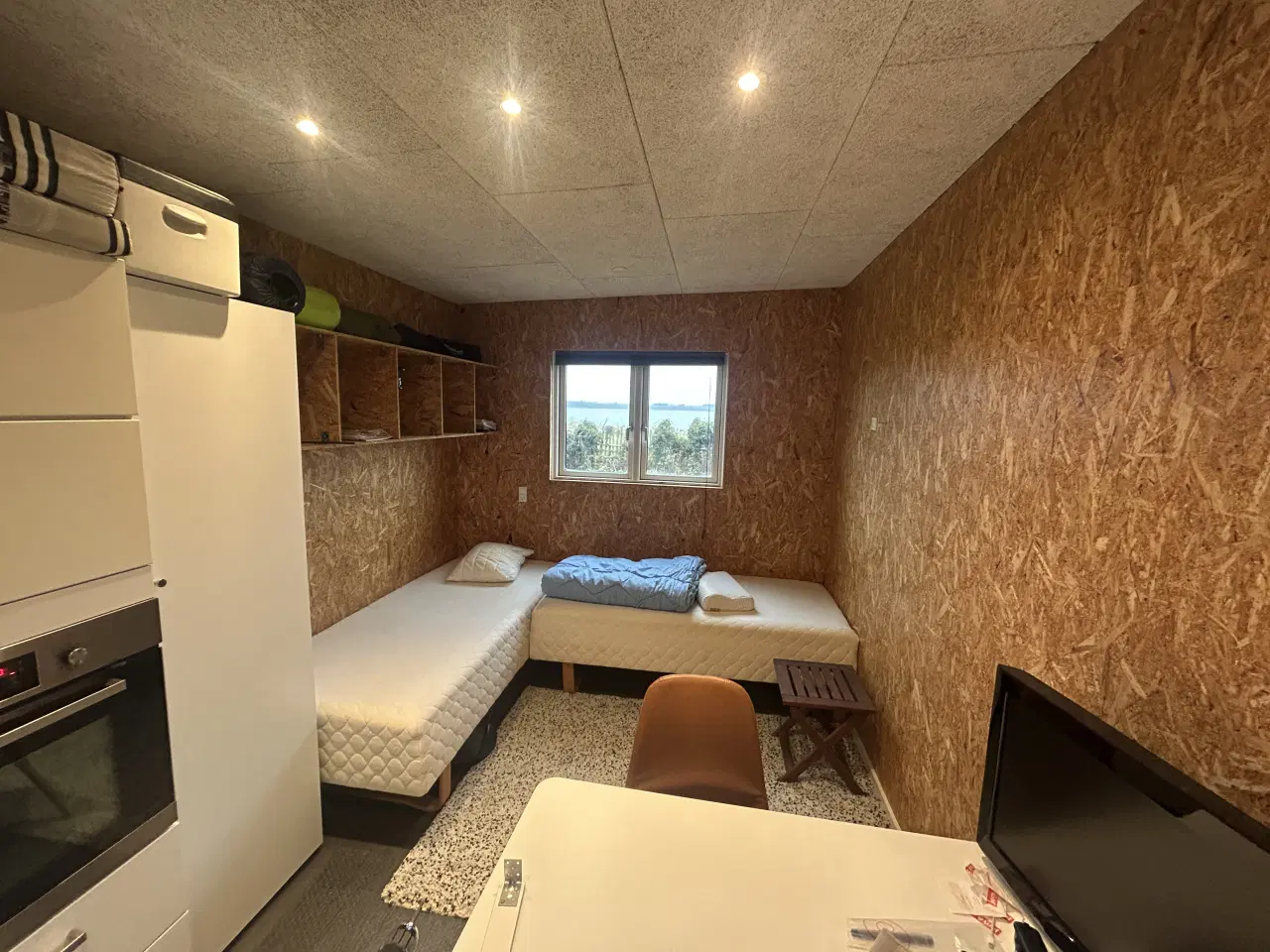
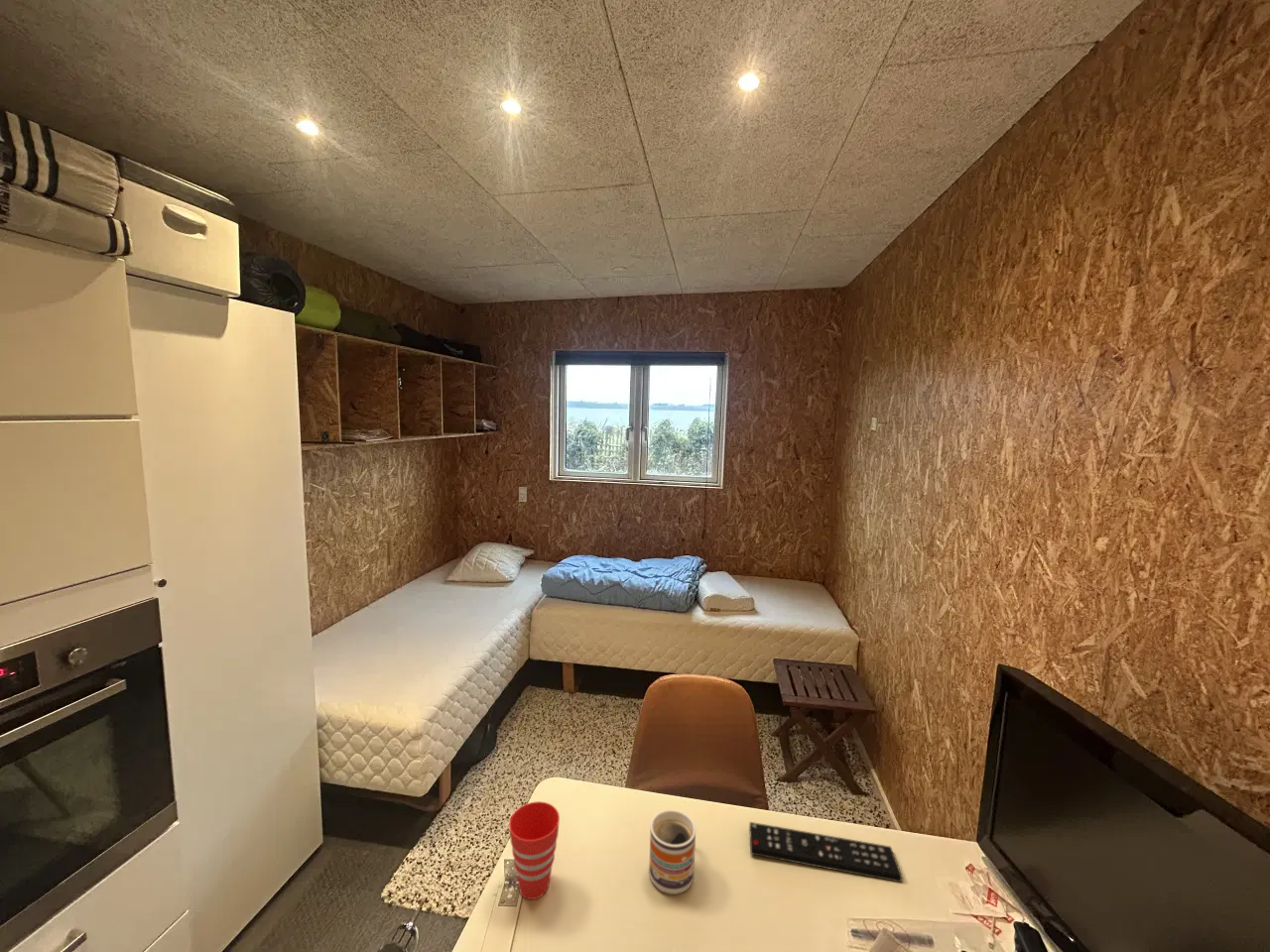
+ remote control [748,821,903,884]
+ mug [648,809,697,895]
+ cup [508,800,561,900]
